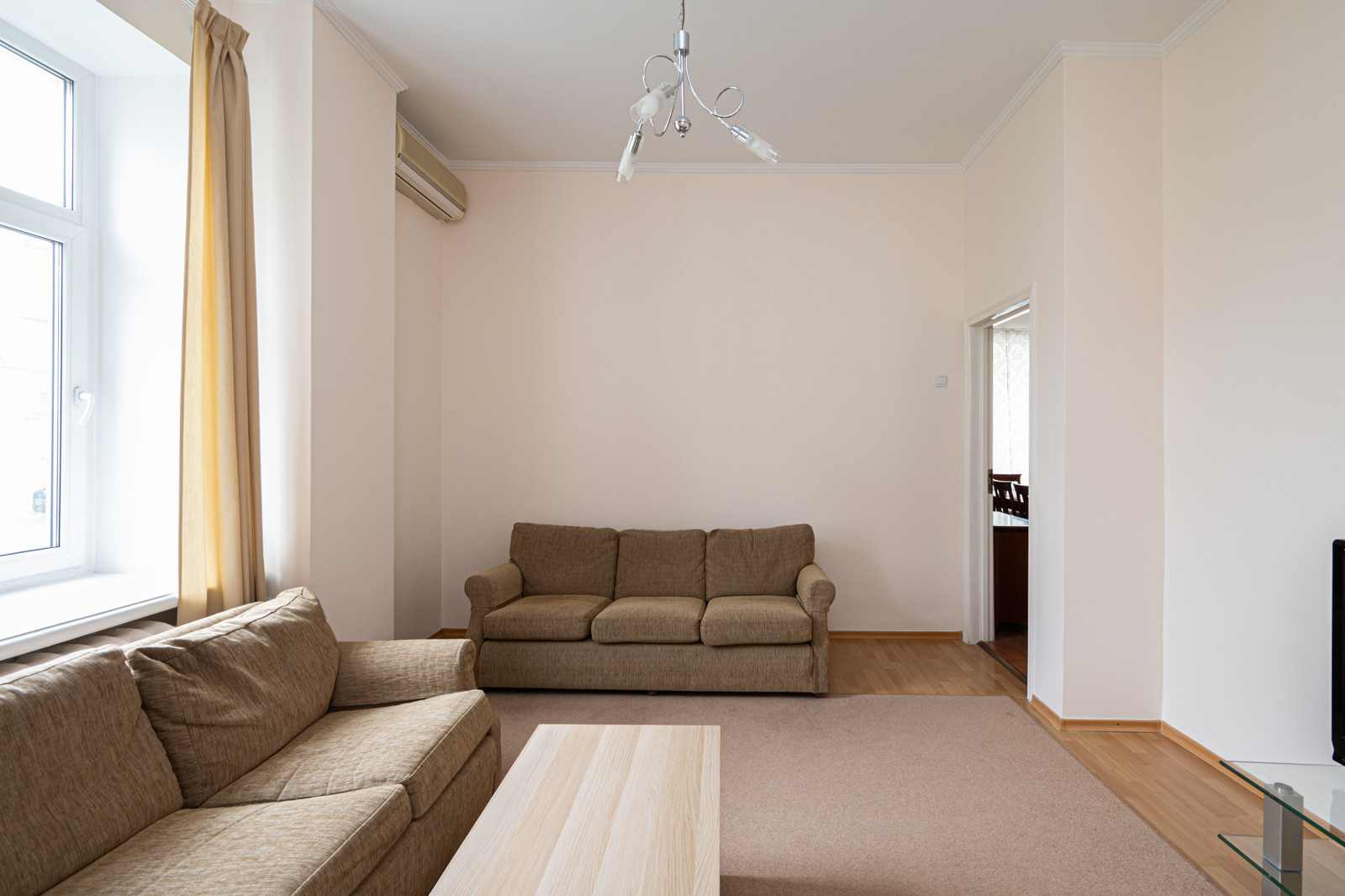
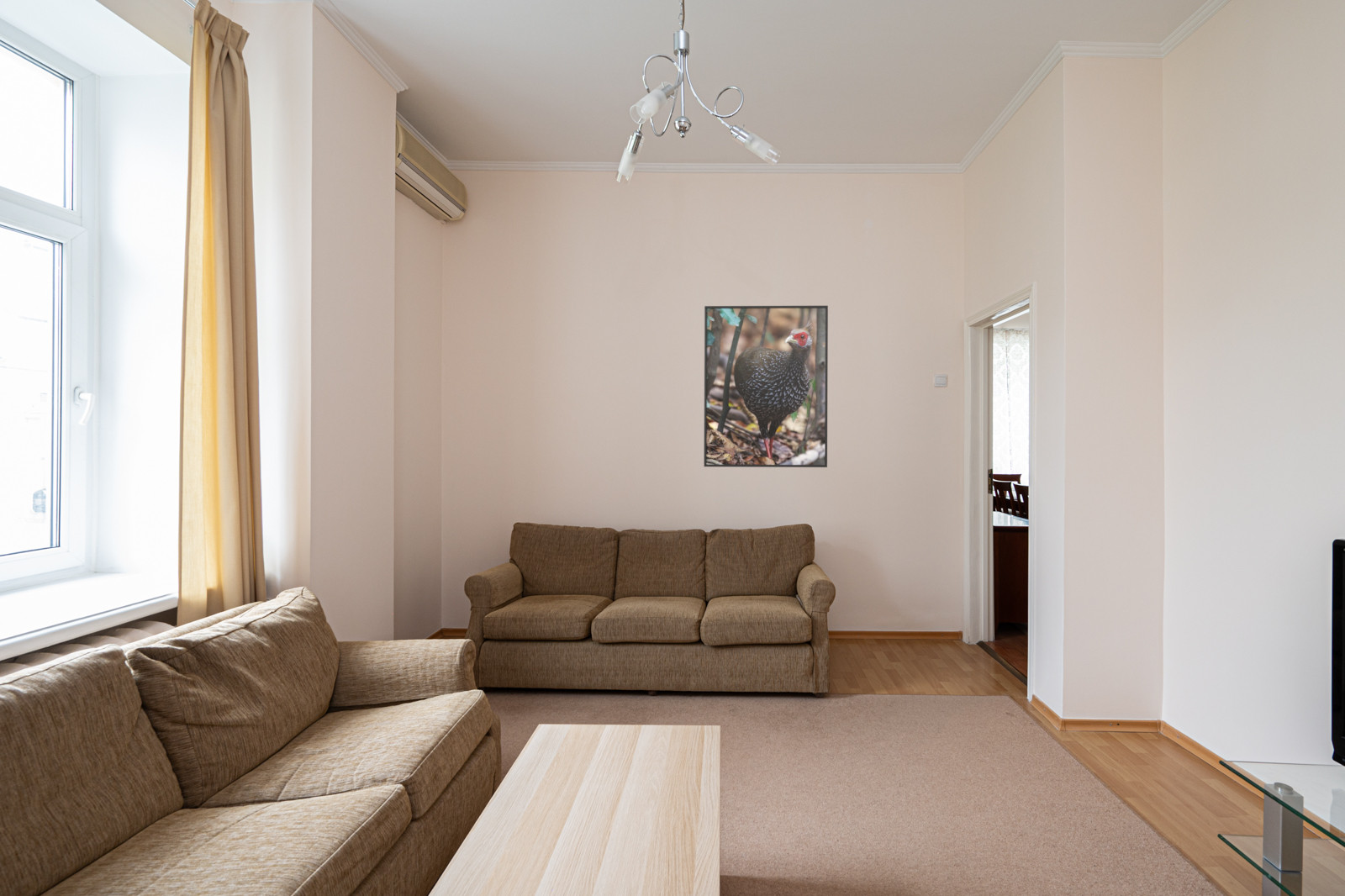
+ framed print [703,305,829,468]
